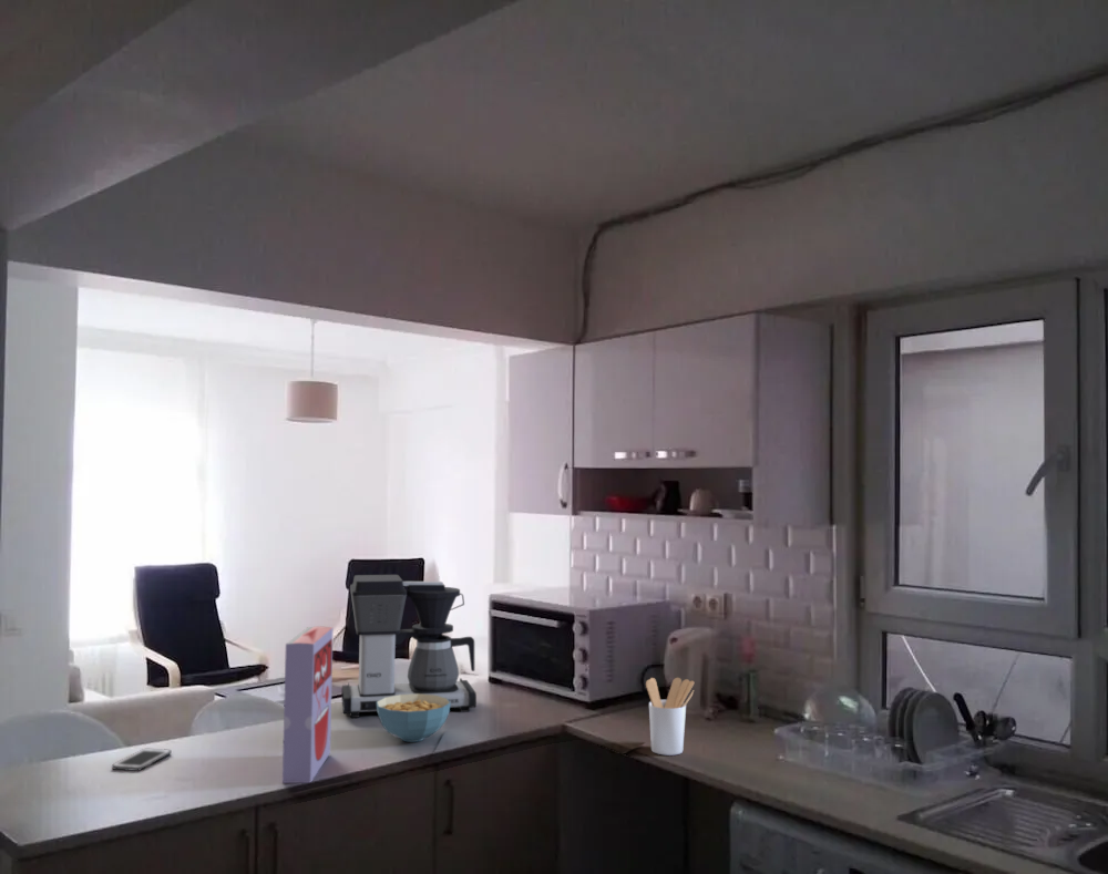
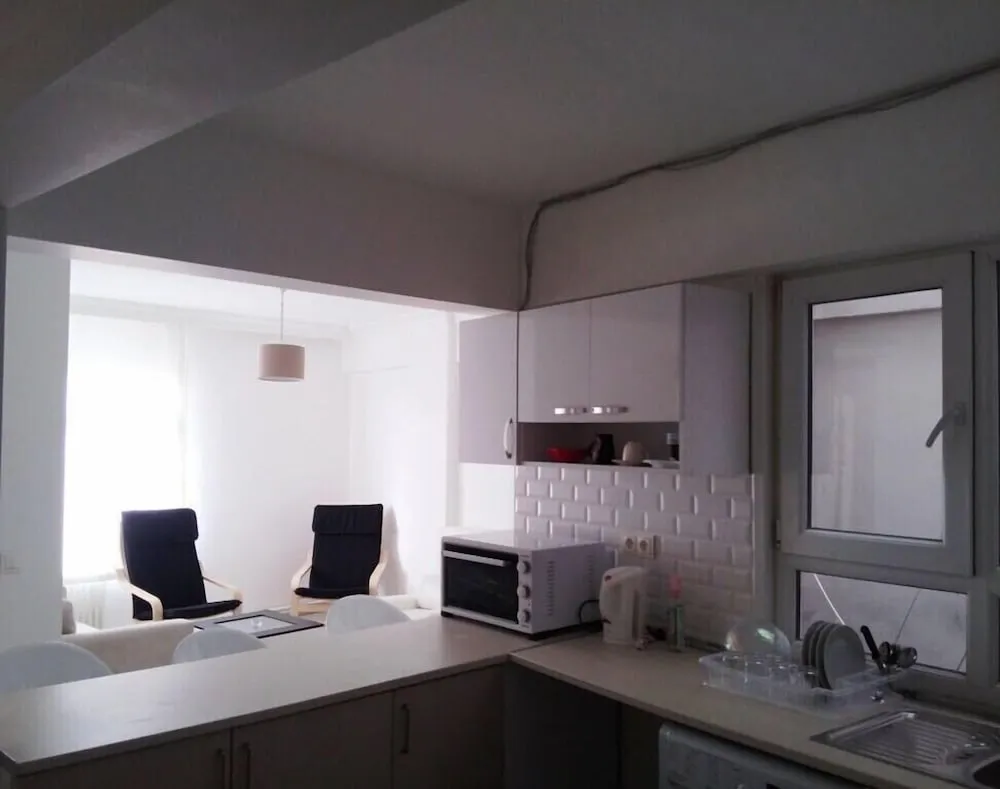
- cereal bowl [377,693,451,743]
- cell phone [111,748,173,772]
- cereal box [281,625,334,784]
- coffee maker [340,574,478,719]
- utensil holder [645,677,695,757]
